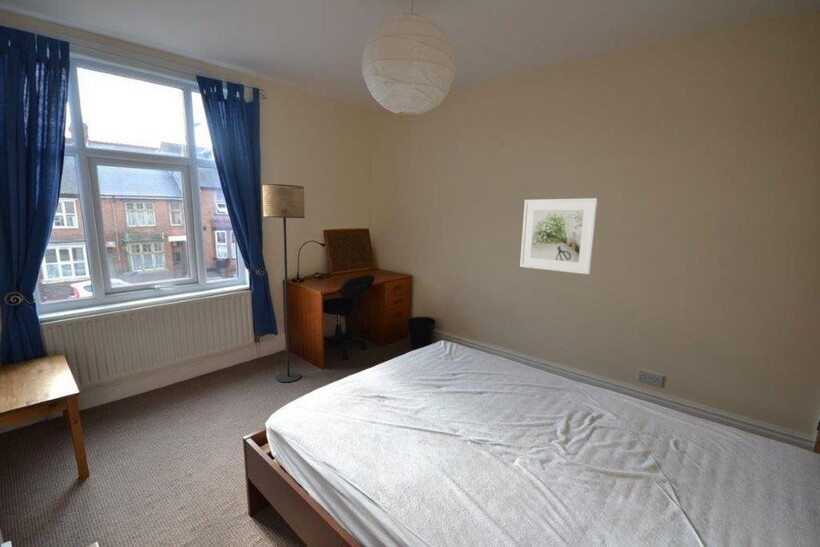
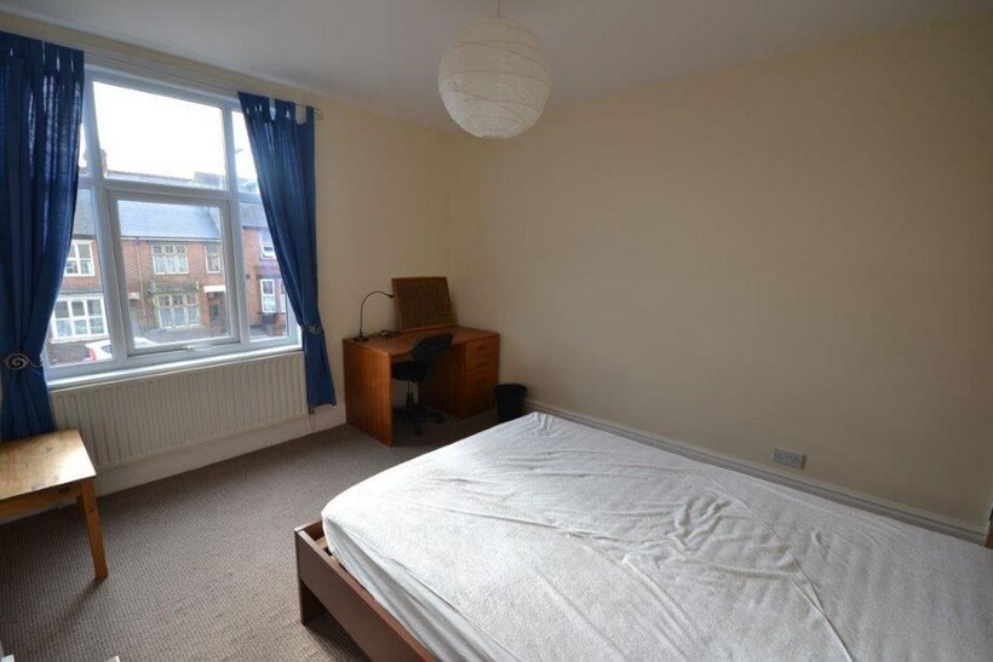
- floor lamp [262,183,306,383]
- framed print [519,197,598,275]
